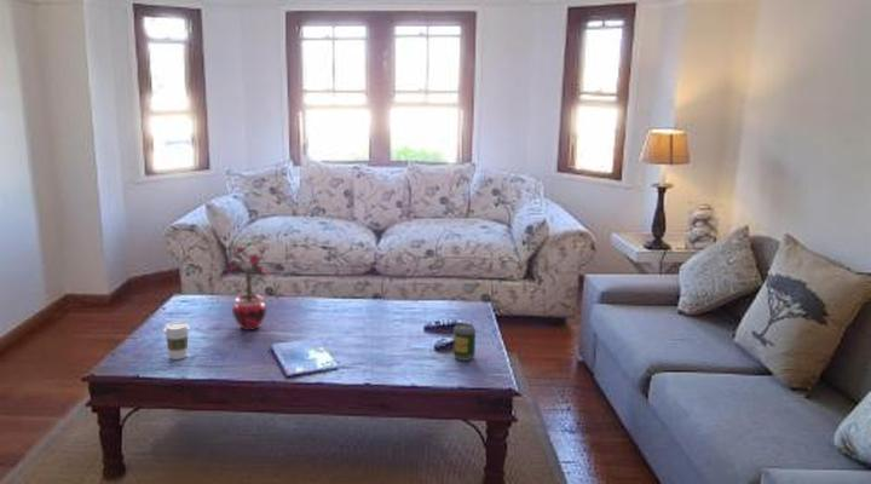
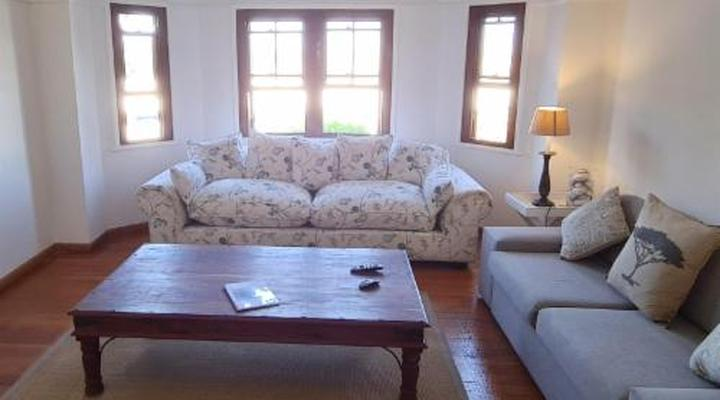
- coffee cup [162,321,191,361]
- soda can [452,322,477,362]
- potted plant [226,243,270,332]
